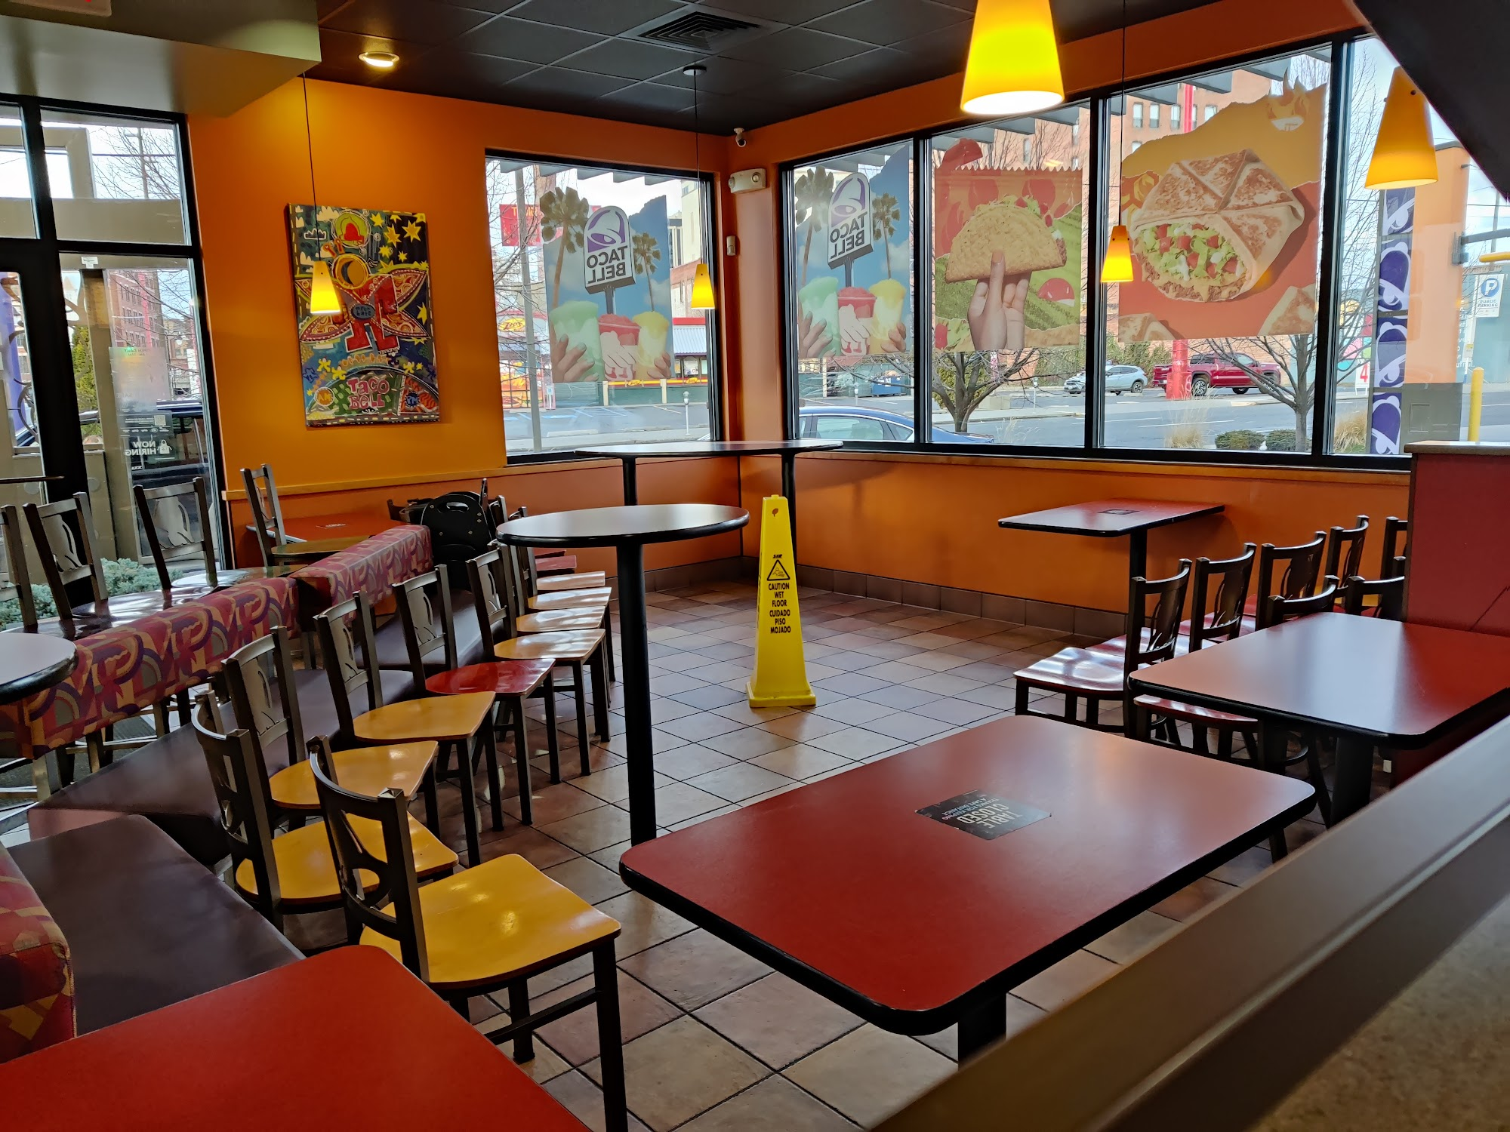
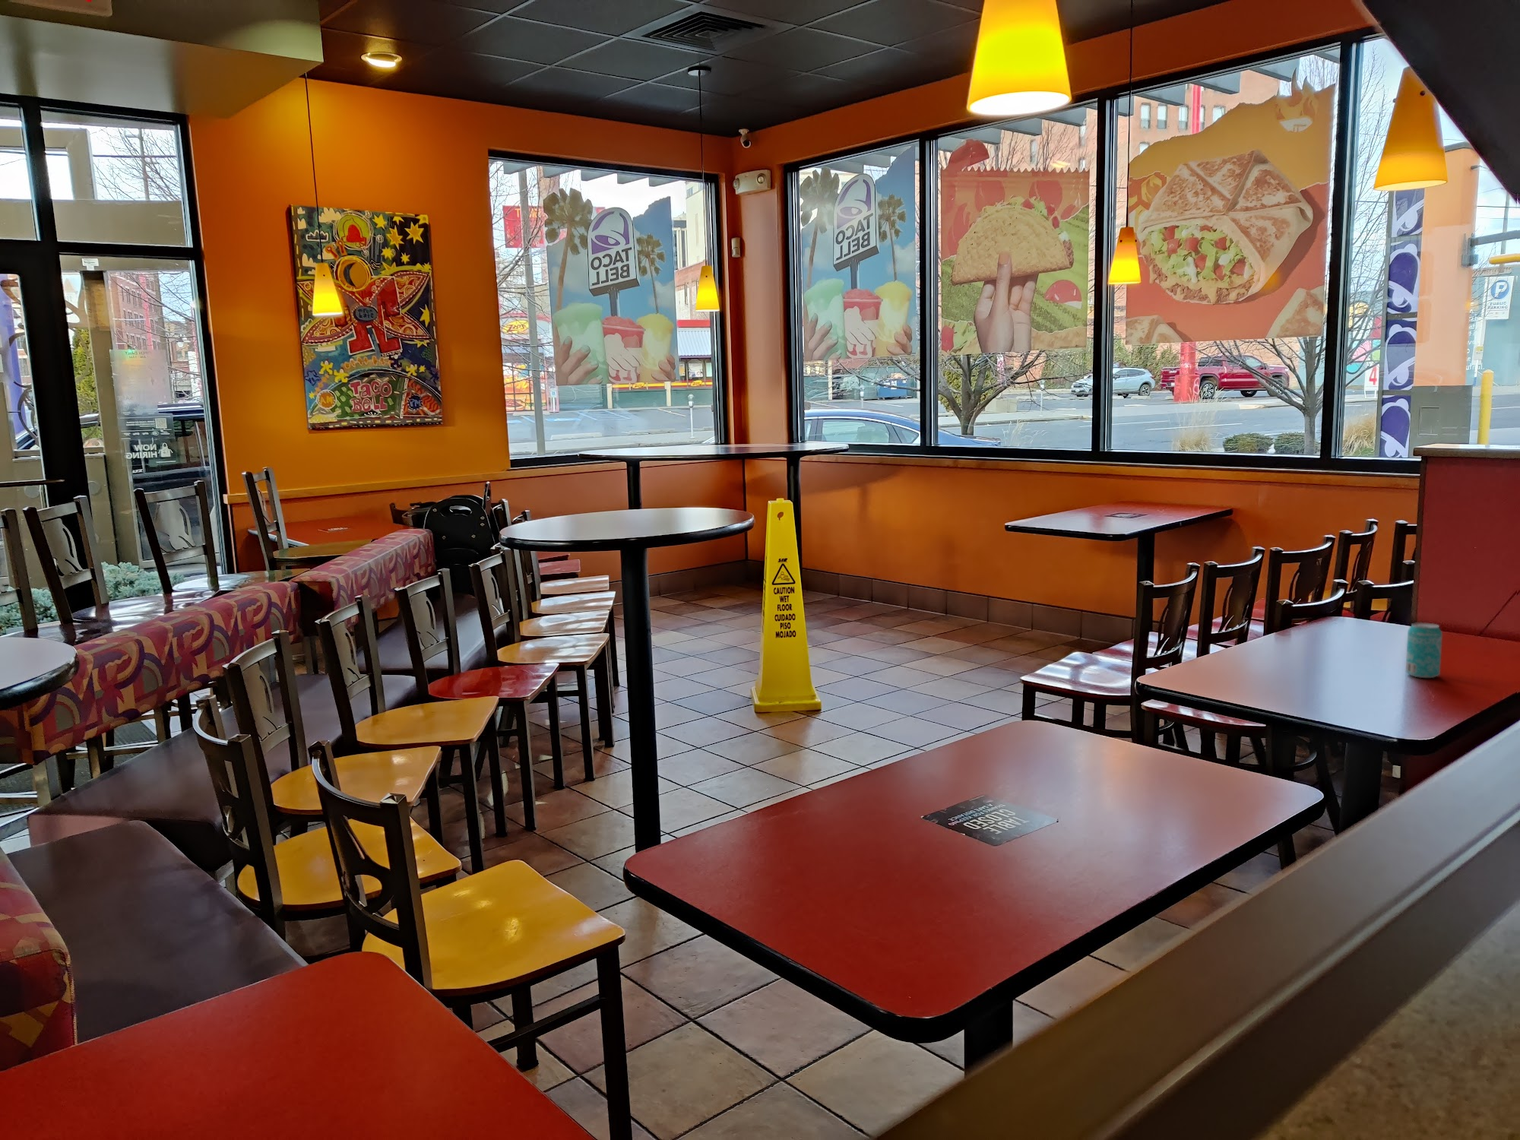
+ beverage can [1404,621,1443,679]
